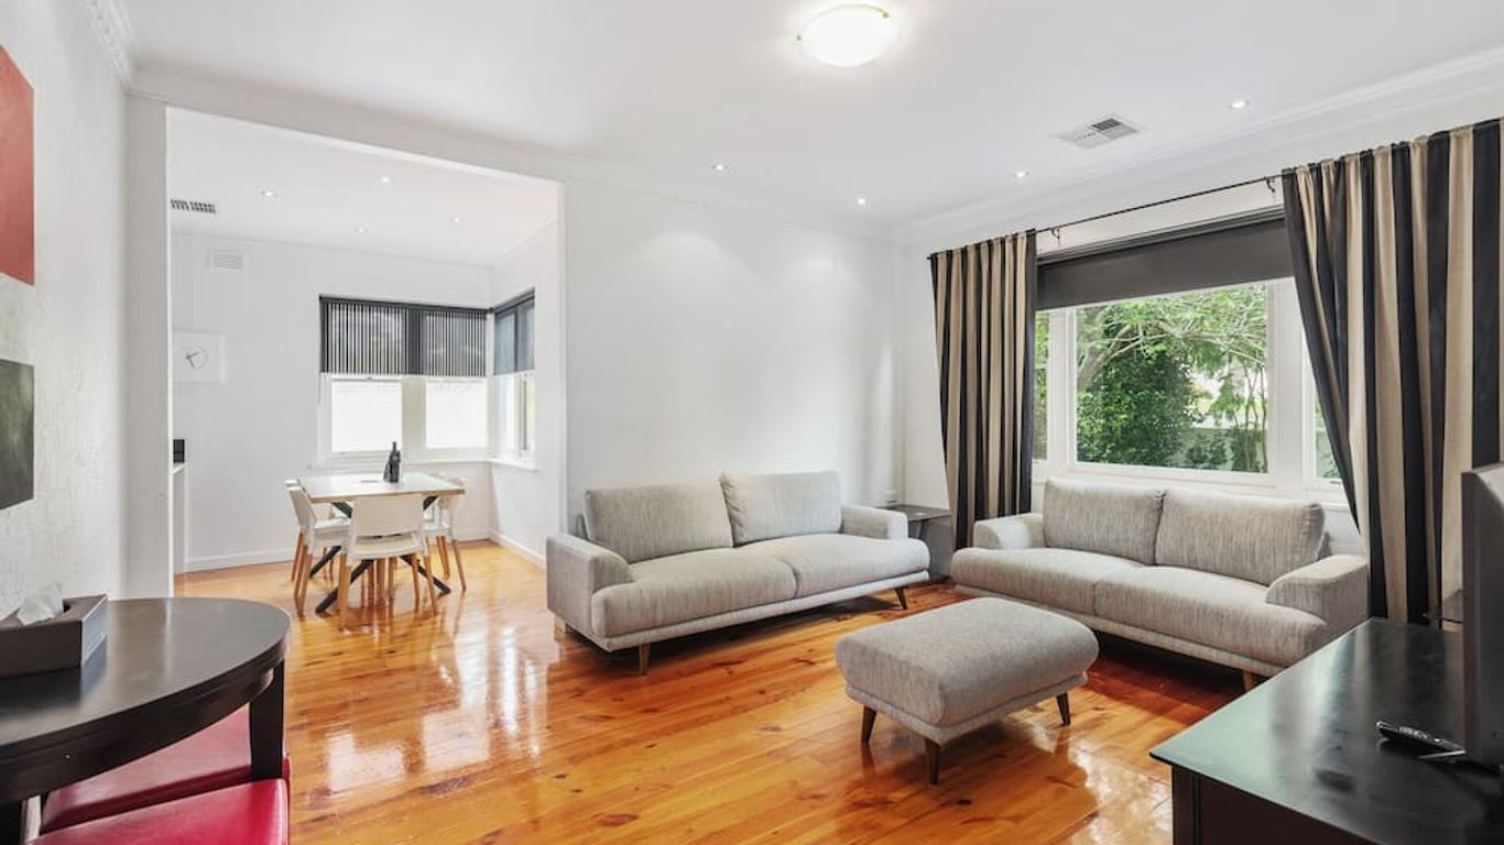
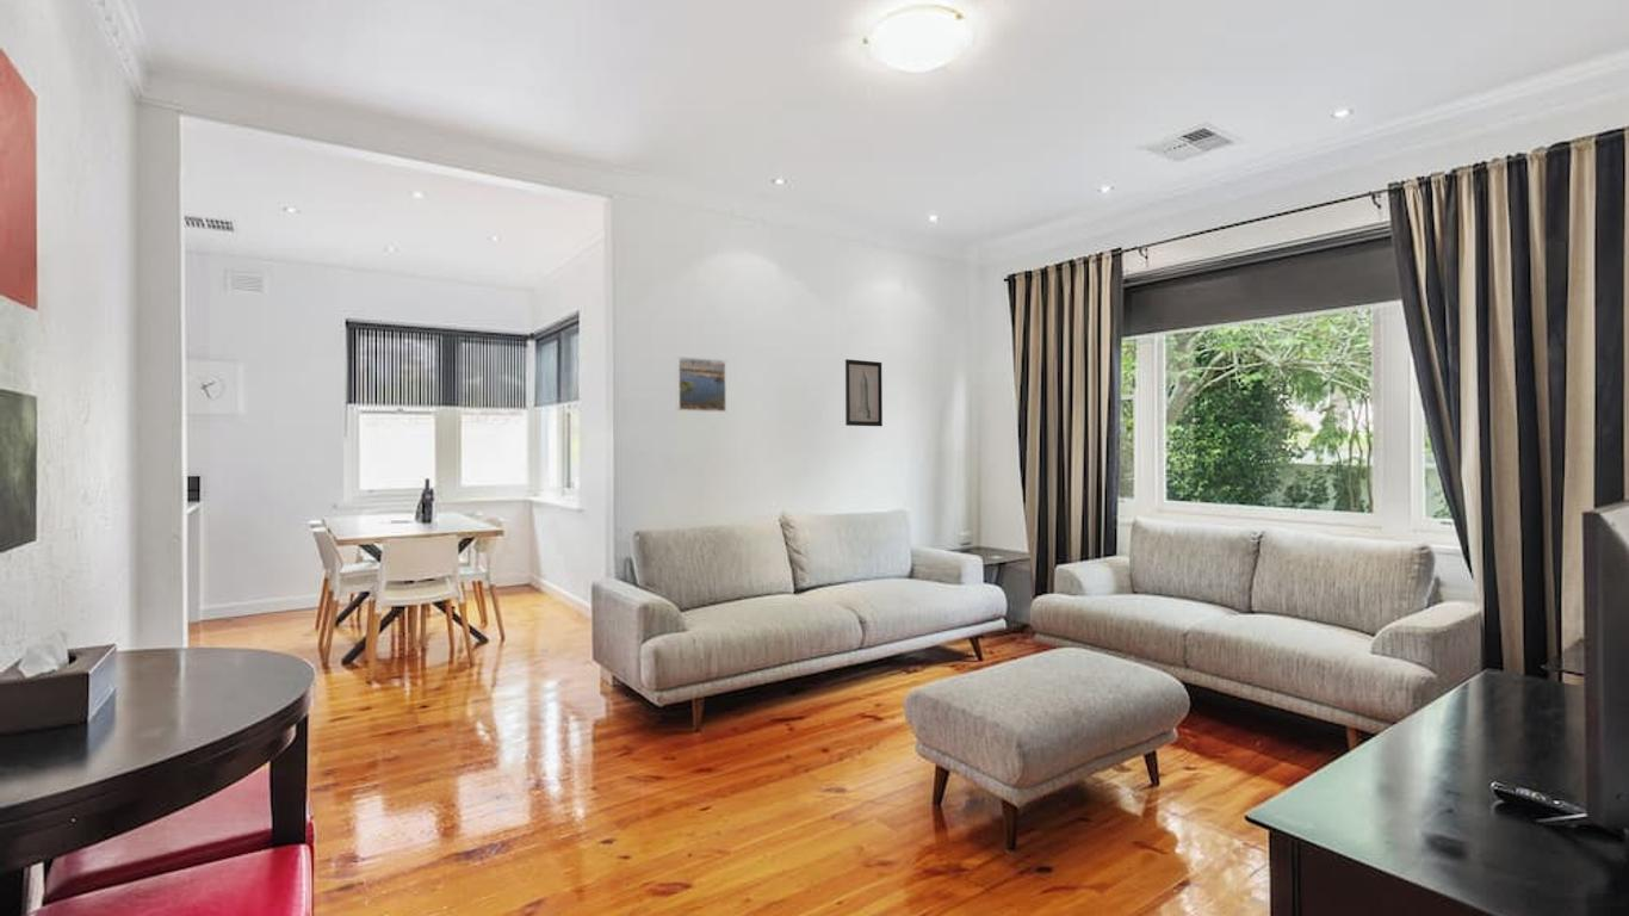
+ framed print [675,355,727,413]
+ wall art [844,358,884,427]
